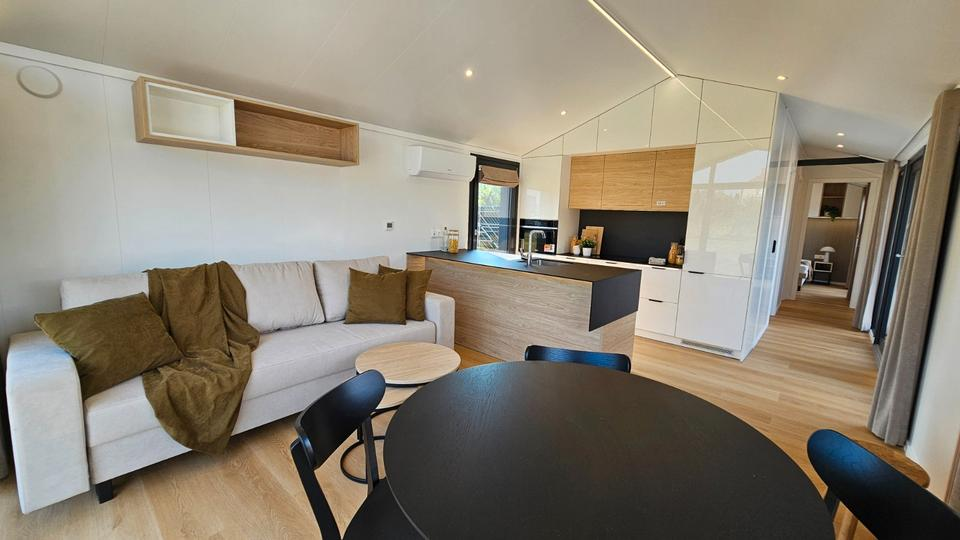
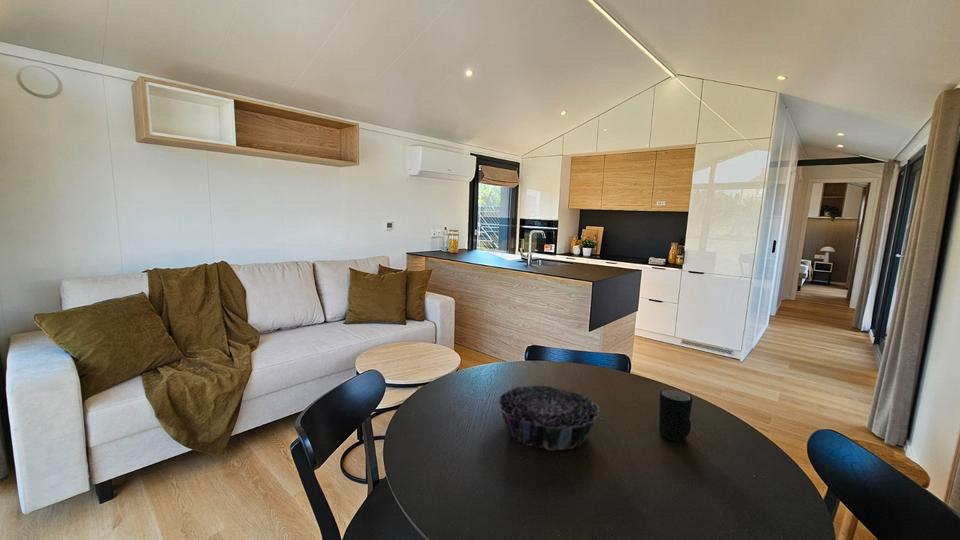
+ decorative bowl [498,385,601,451]
+ mug [658,389,694,442]
